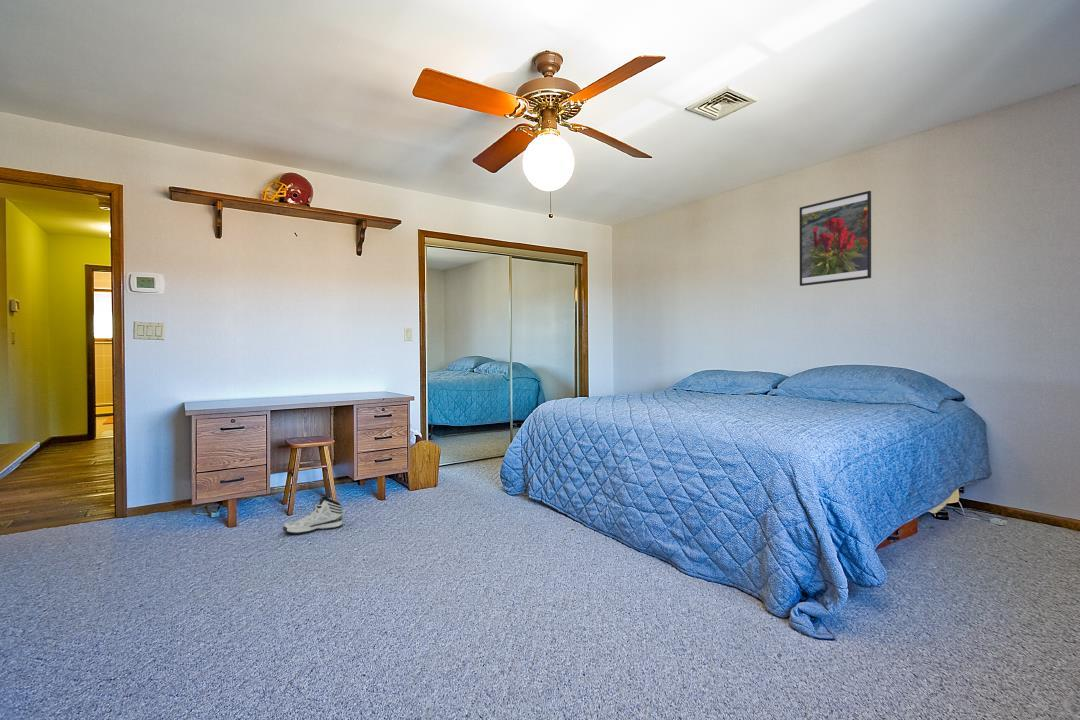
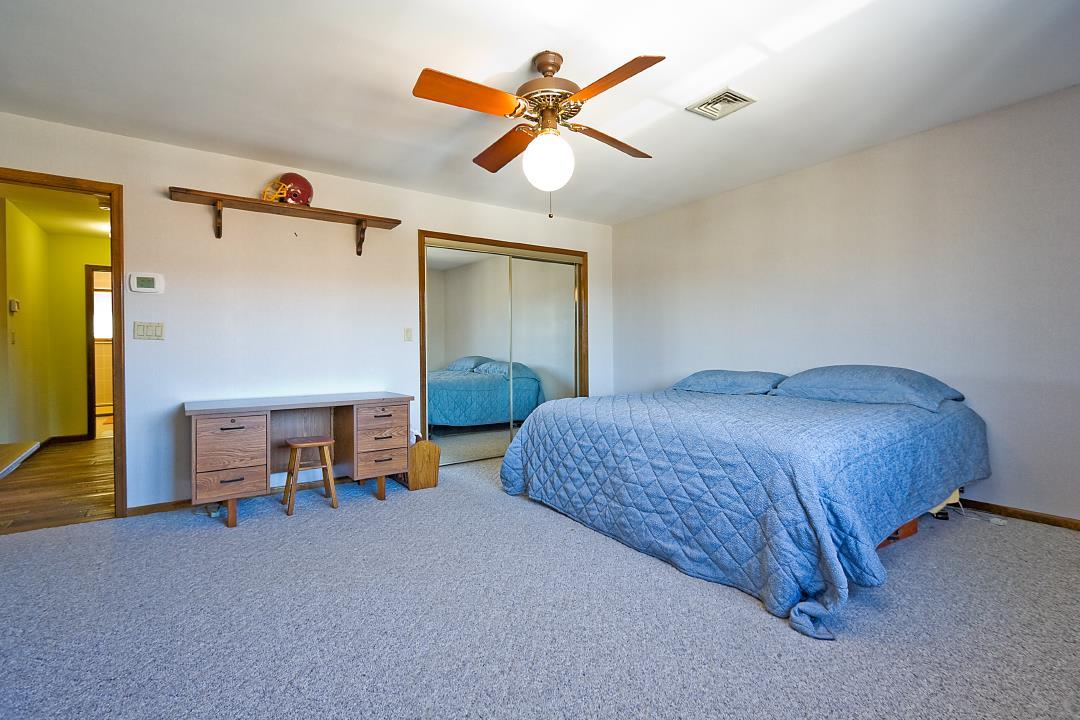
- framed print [799,190,872,287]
- sneaker [282,496,344,535]
